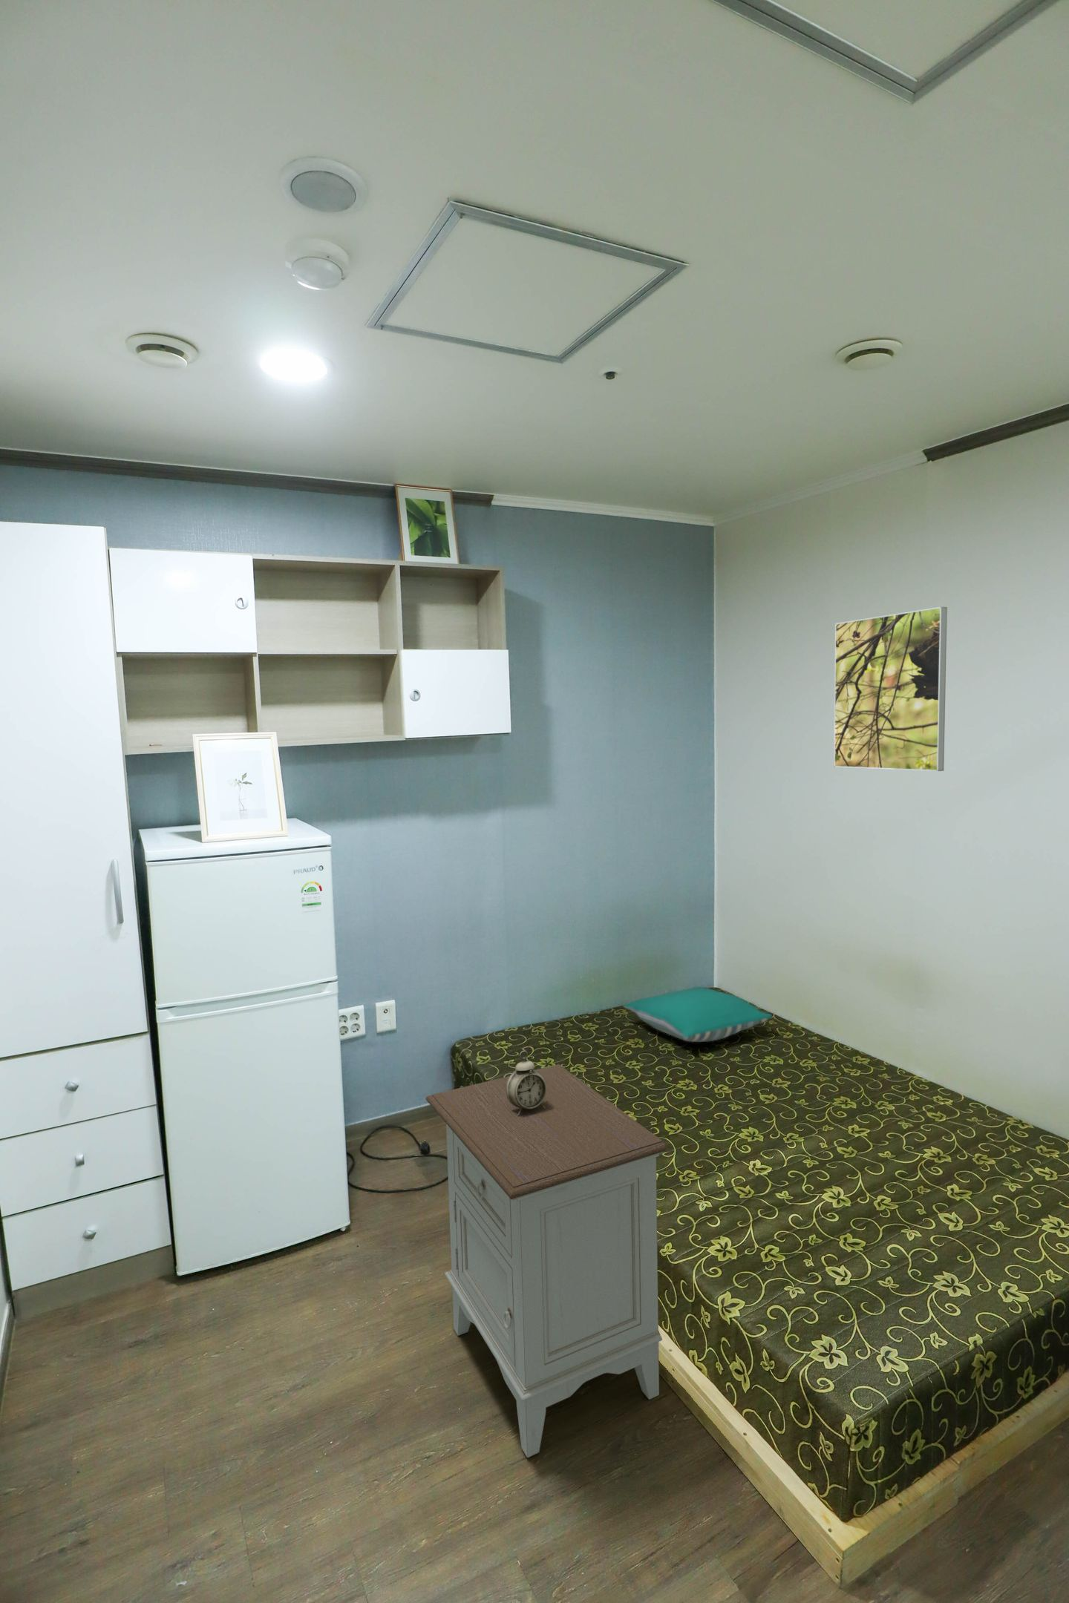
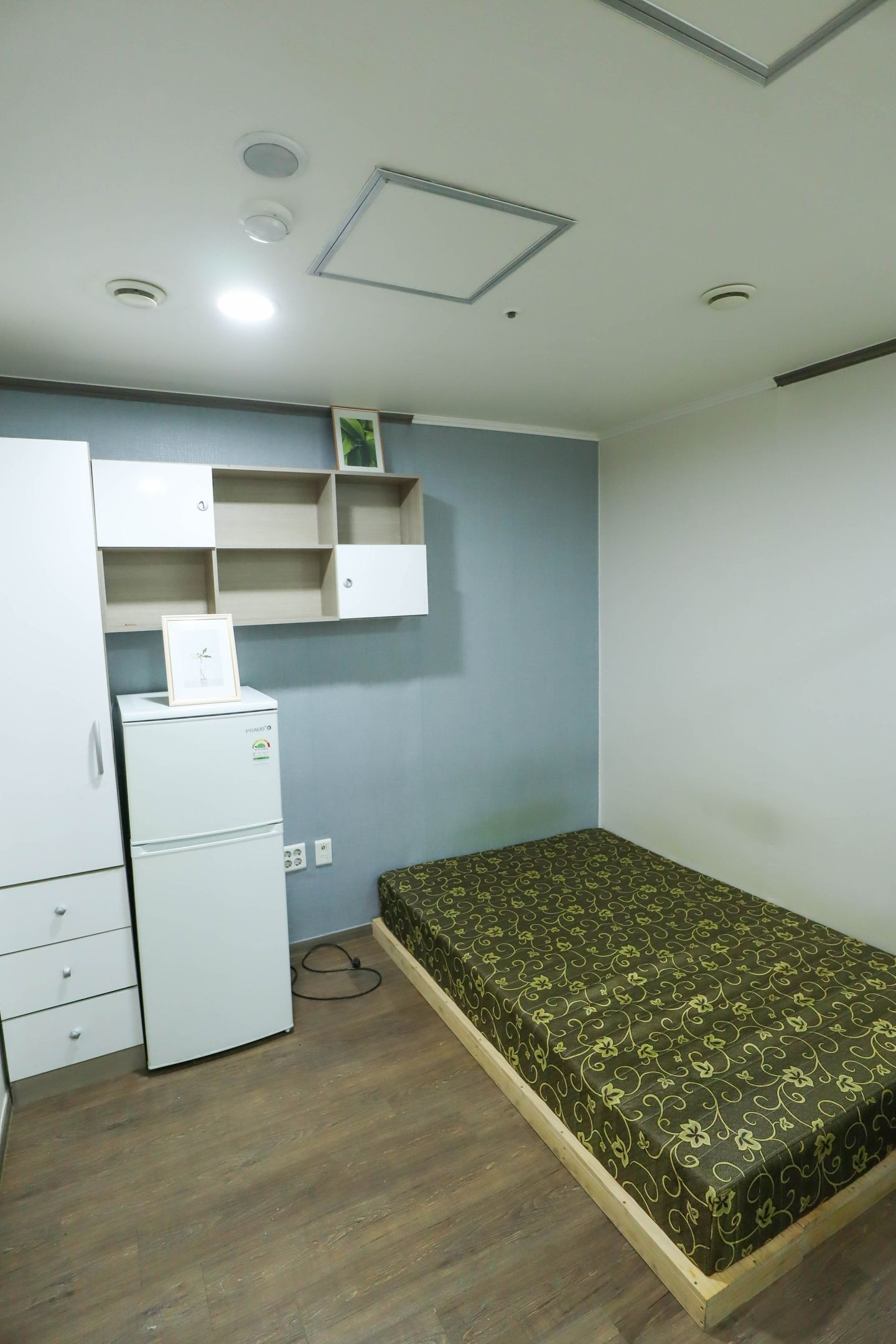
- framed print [834,606,948,772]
- pillow [622,986,773,1042]
- nightstand [426,1064,667,1459]
- alarm clock [506,1050,546,1116]
